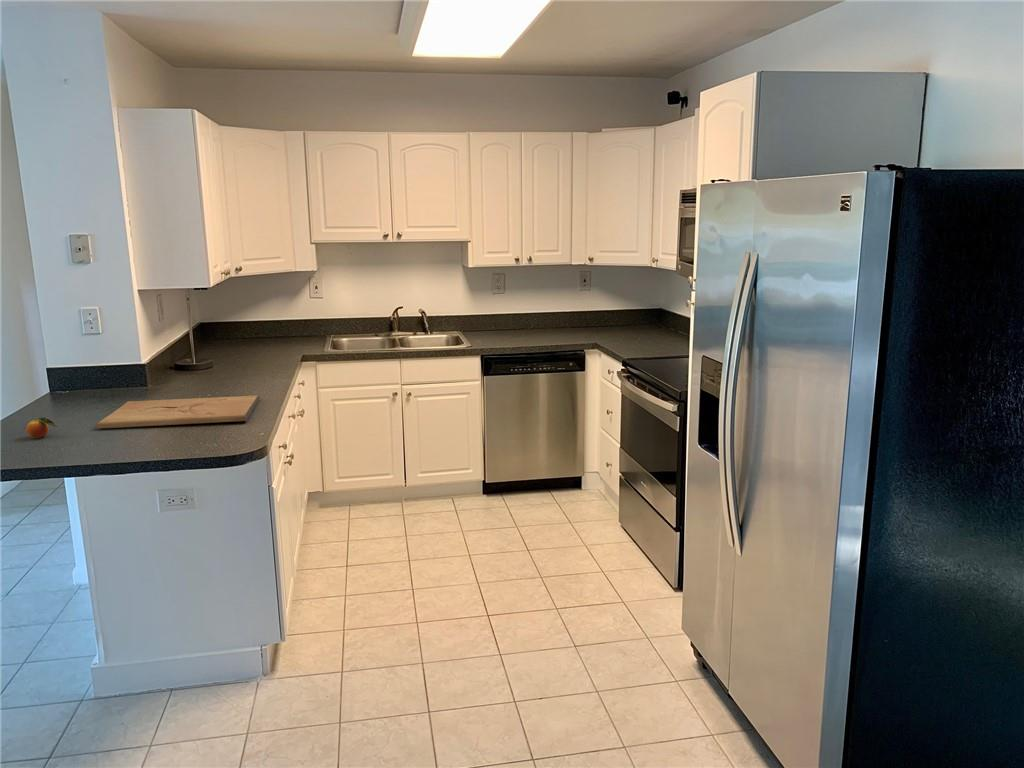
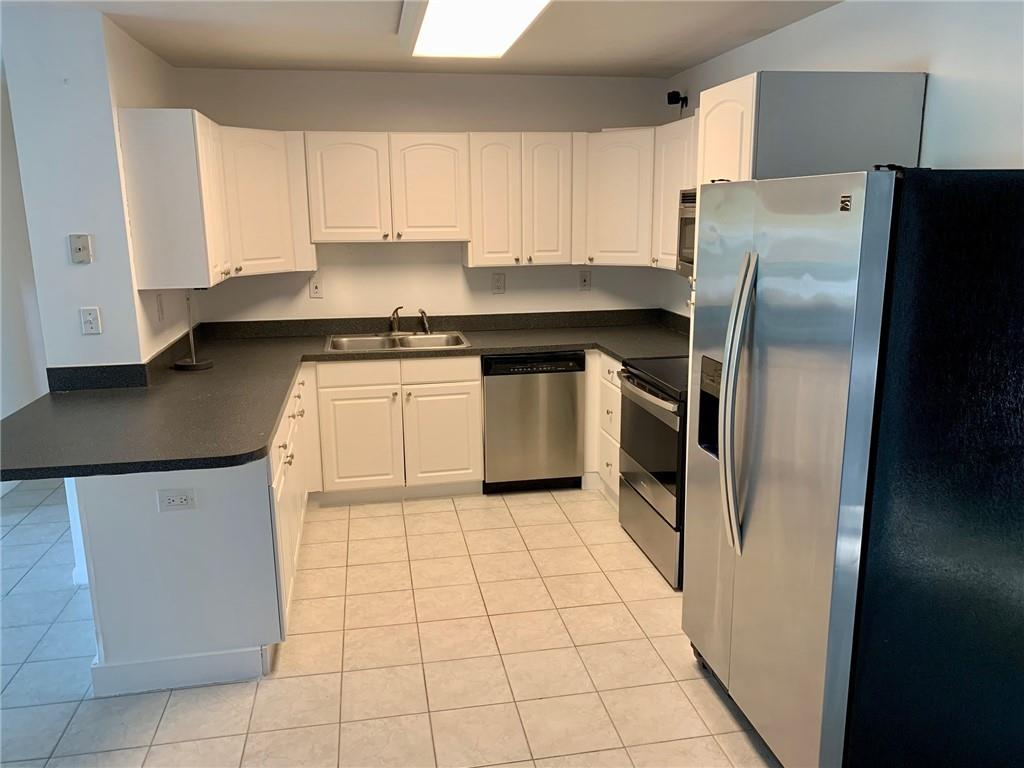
- cutting board [95,395,260,430]
- fruit [25,413,59,439]
